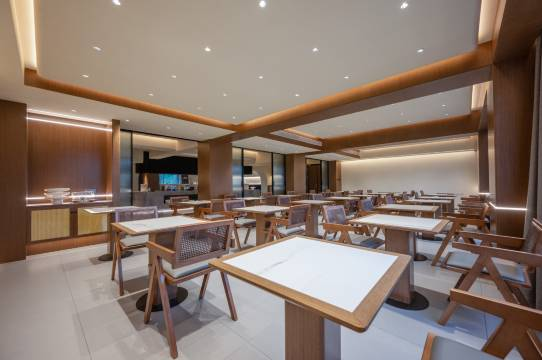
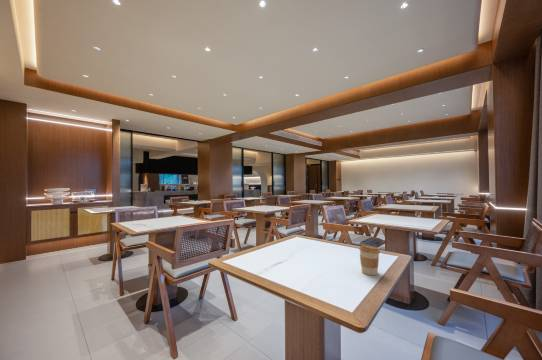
+ coffee cup [358,244,381,276]
